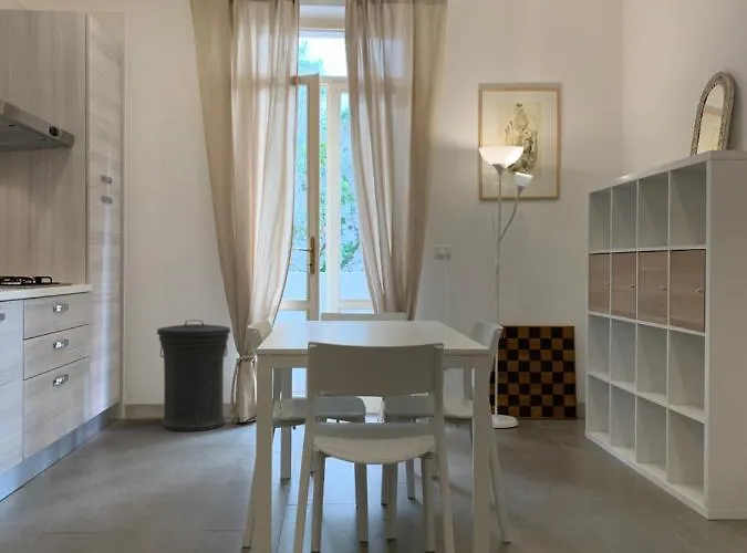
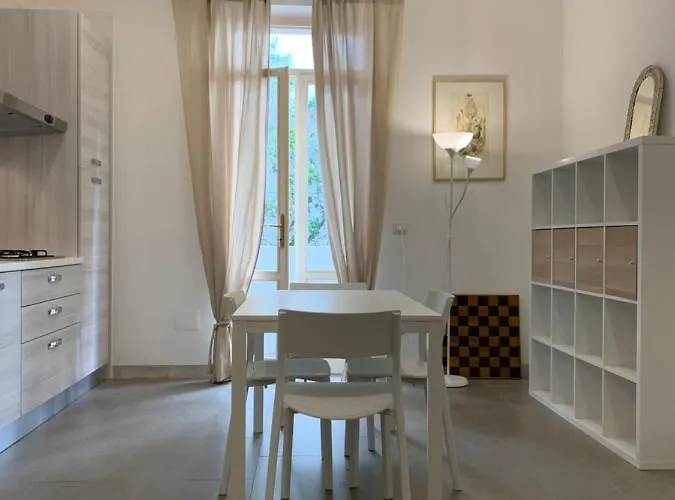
- trash can [156,319,231,432]
